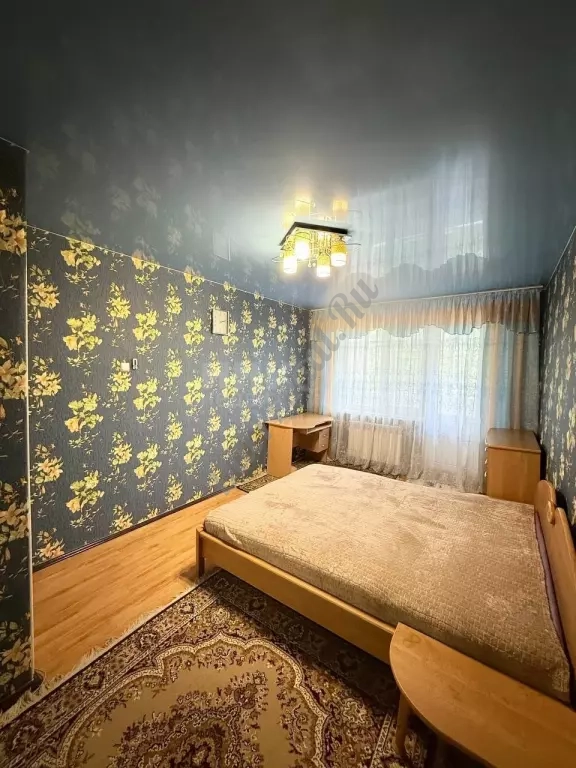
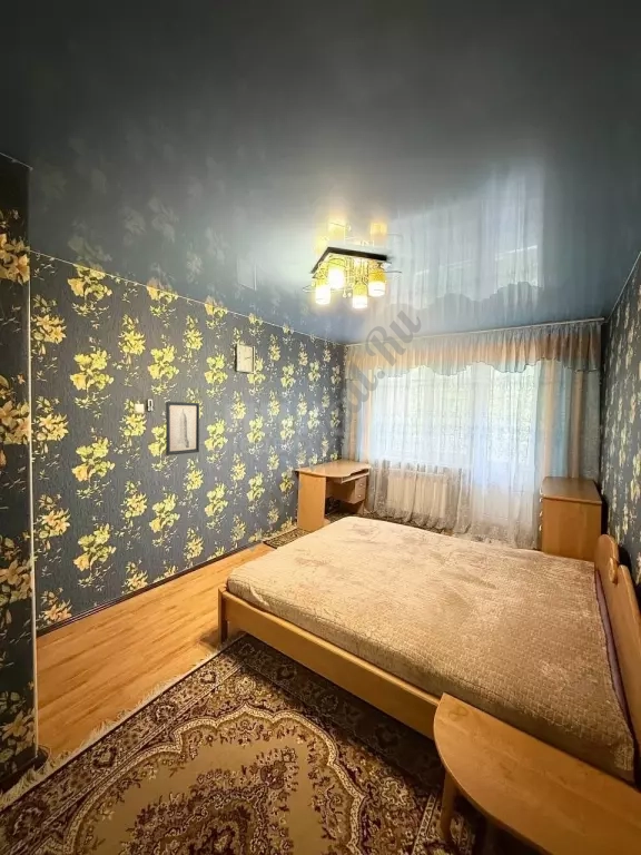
+ wall art [165,401,200,456]
